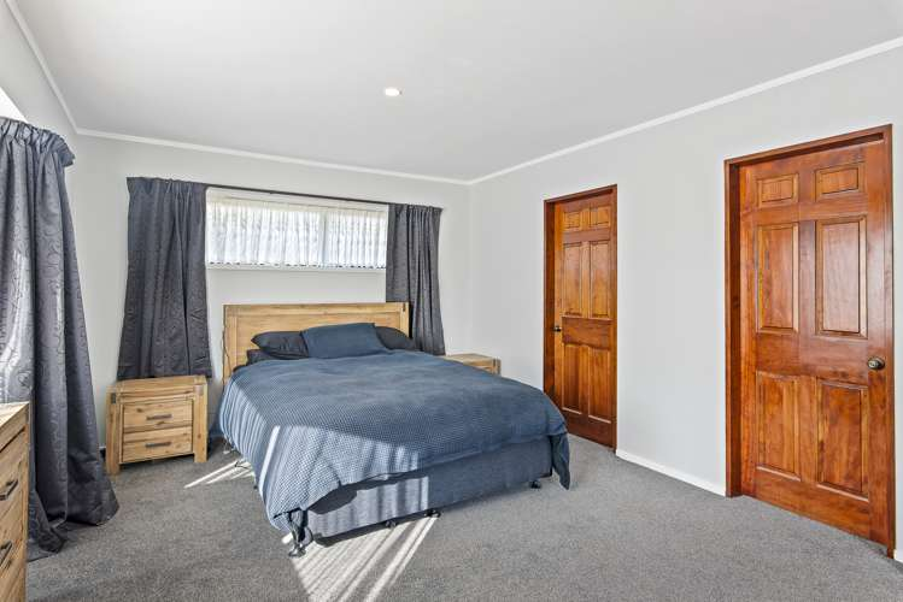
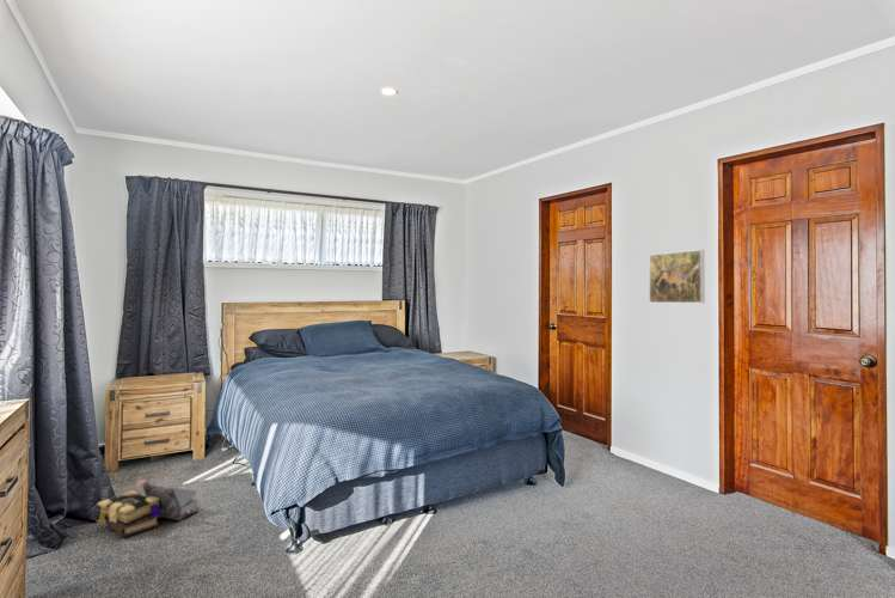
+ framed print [648,249,706,304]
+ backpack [96,478,201,538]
